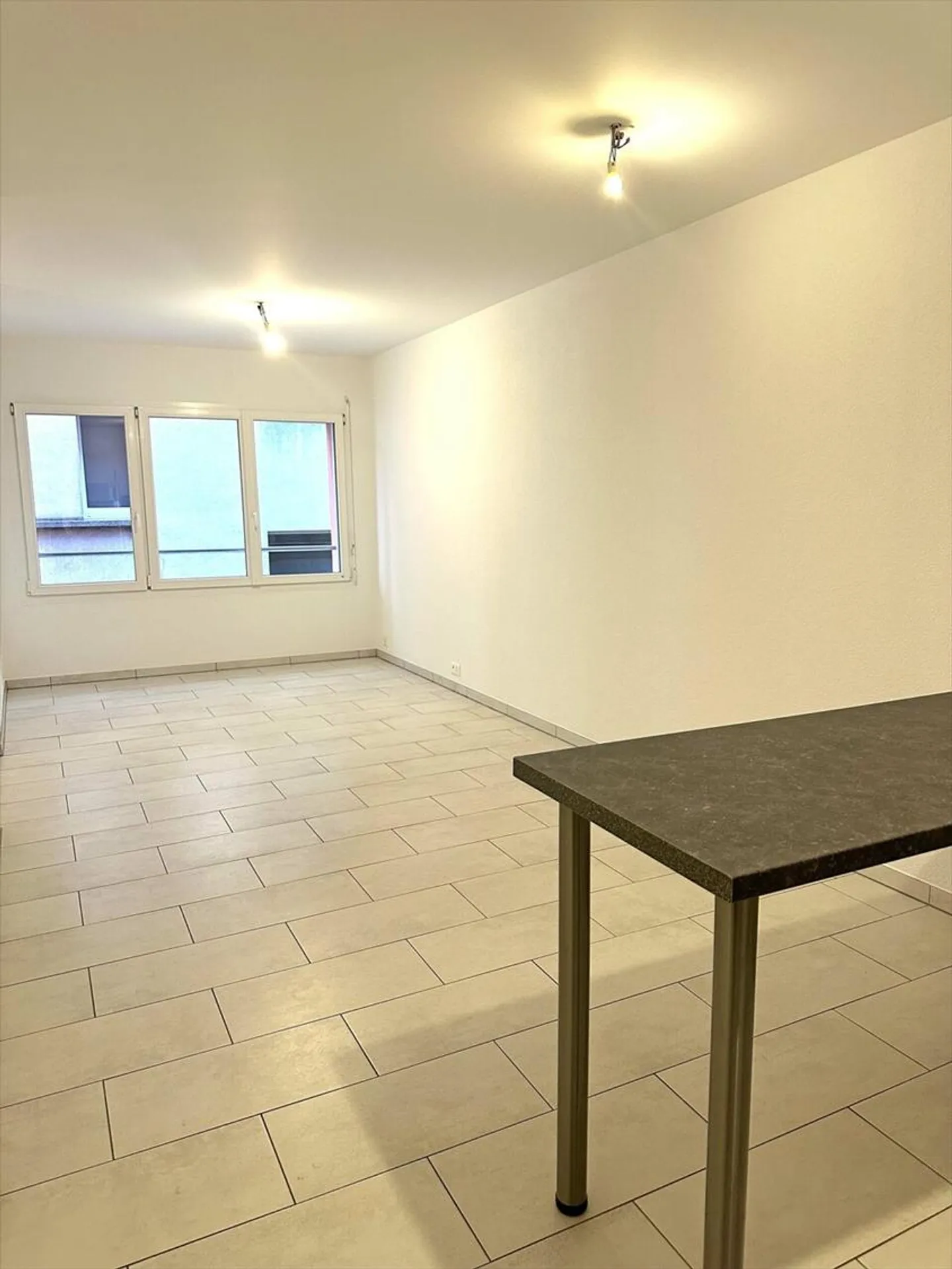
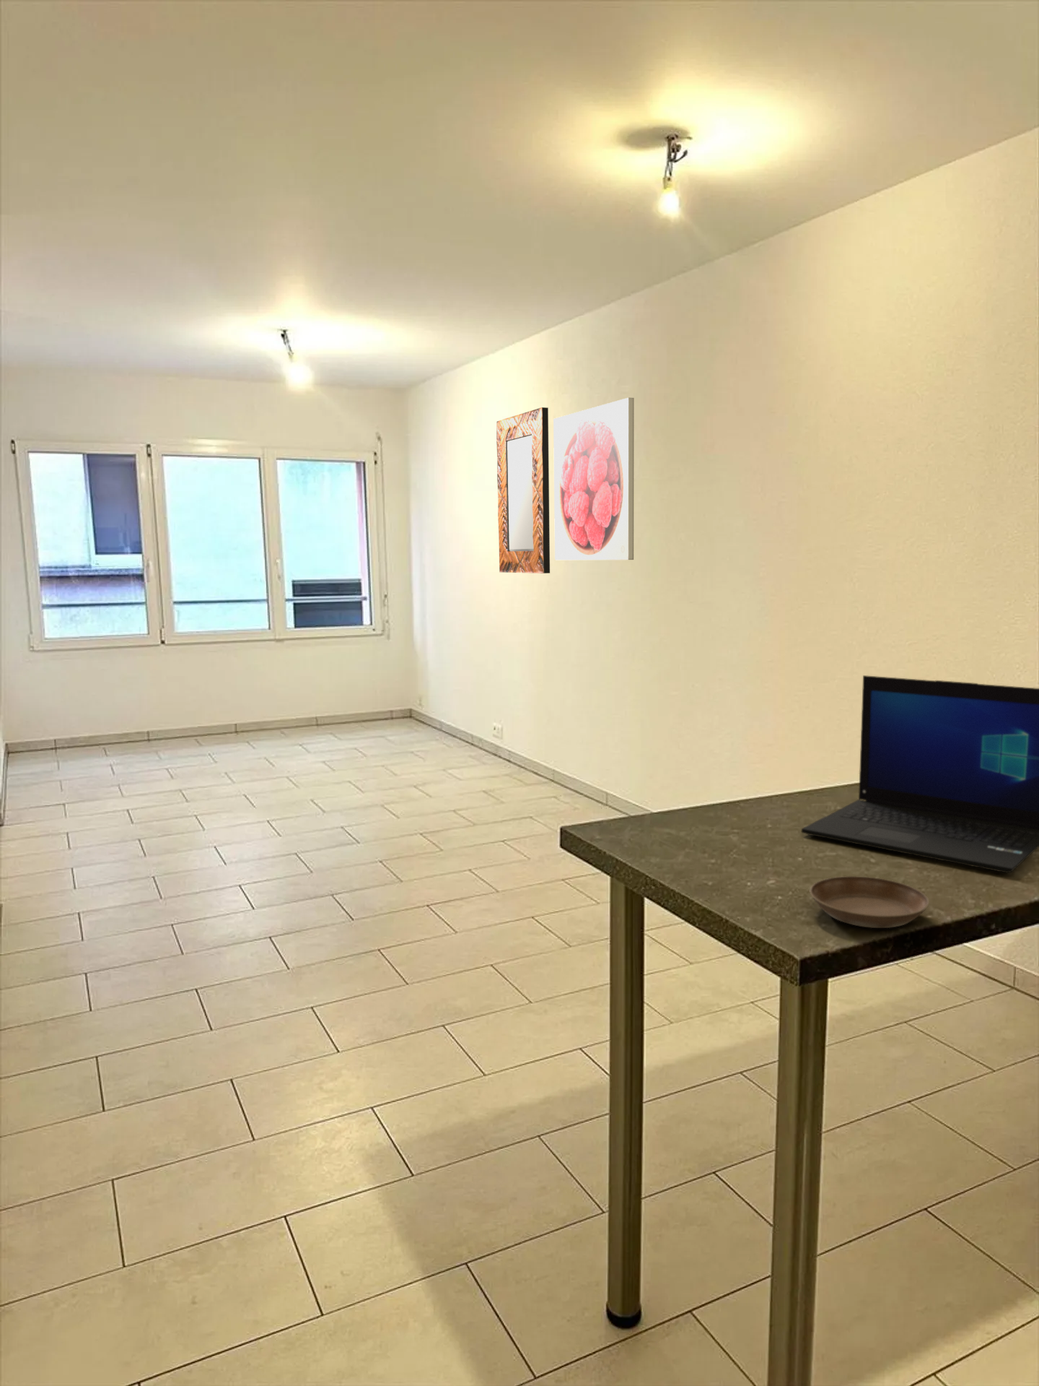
+ laptop [801,675,1039,874]
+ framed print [552,398,635,560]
+ home mirror [495,406,550,574]
+ saucer [810,875,930,928]
